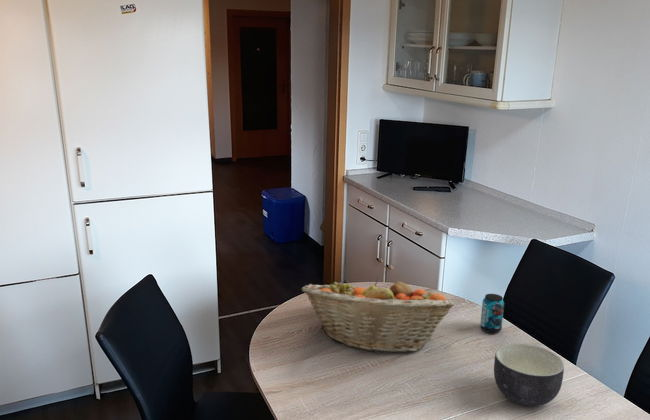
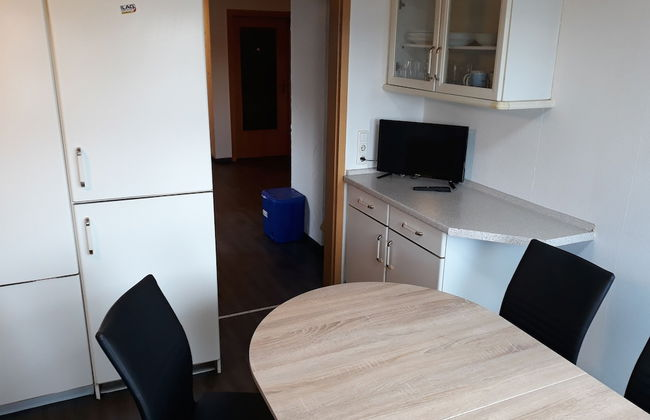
- fruit basket [300,276,456,353]
- beverage can [479,293,505,334]
- bowl [493,342,565,408]
